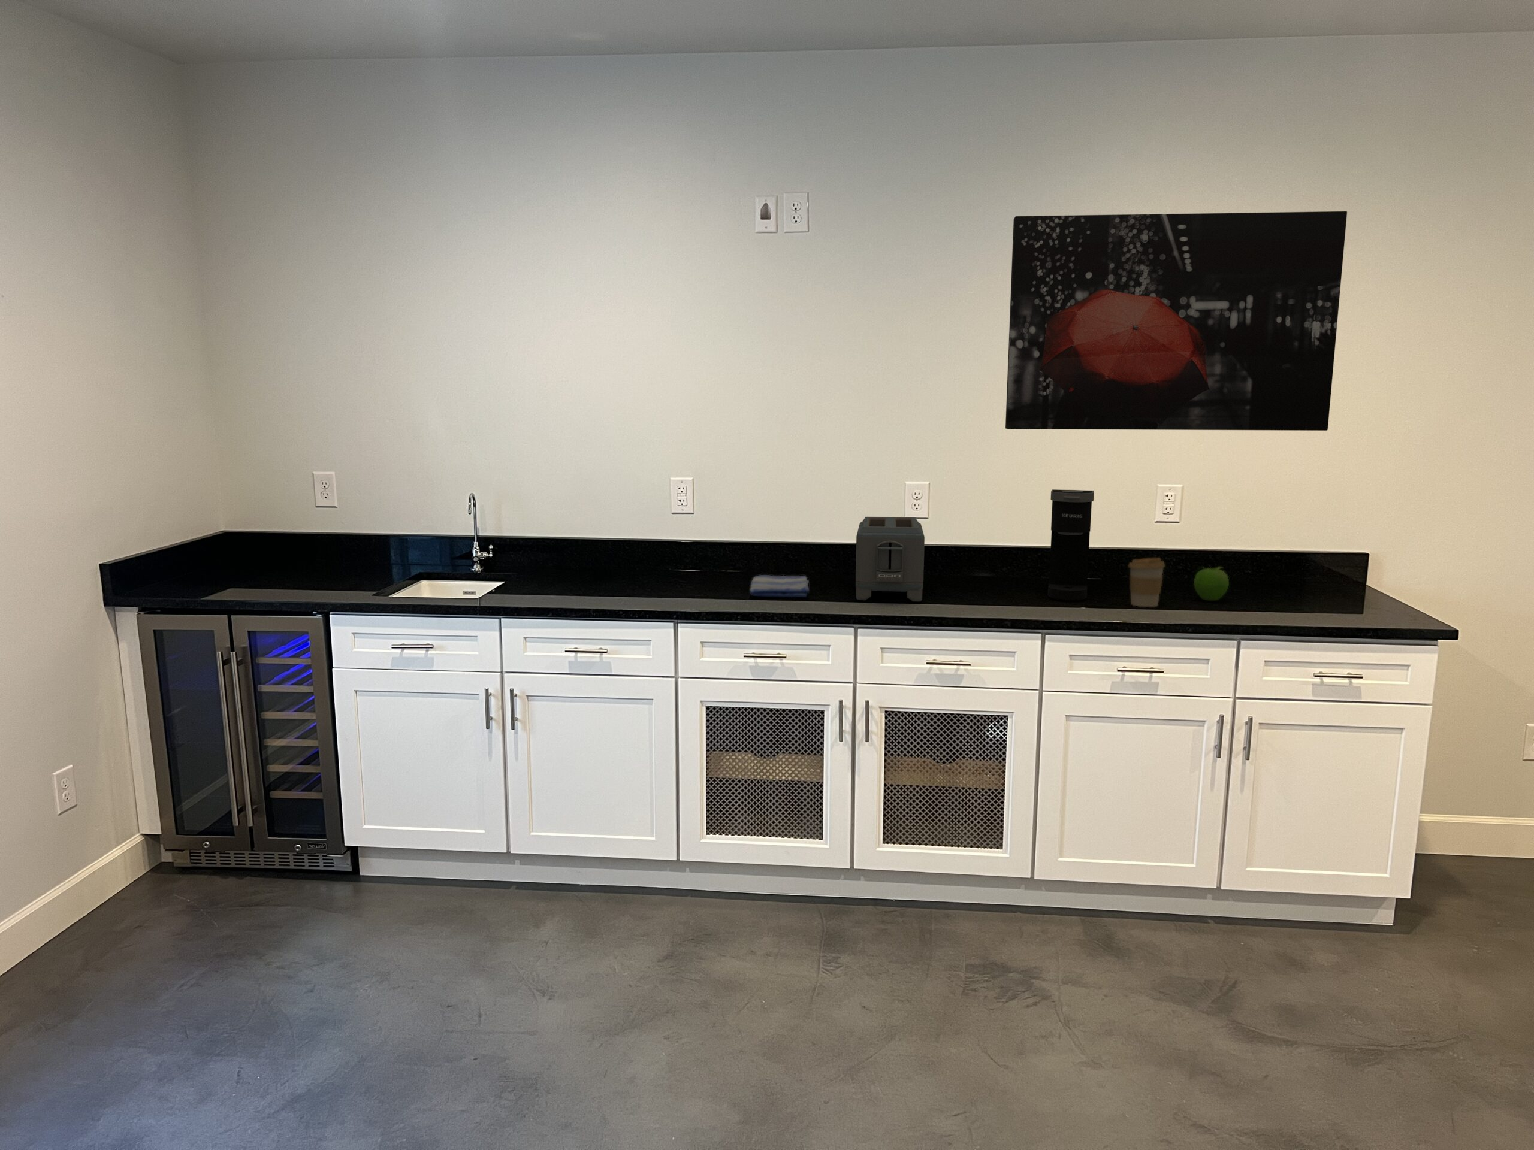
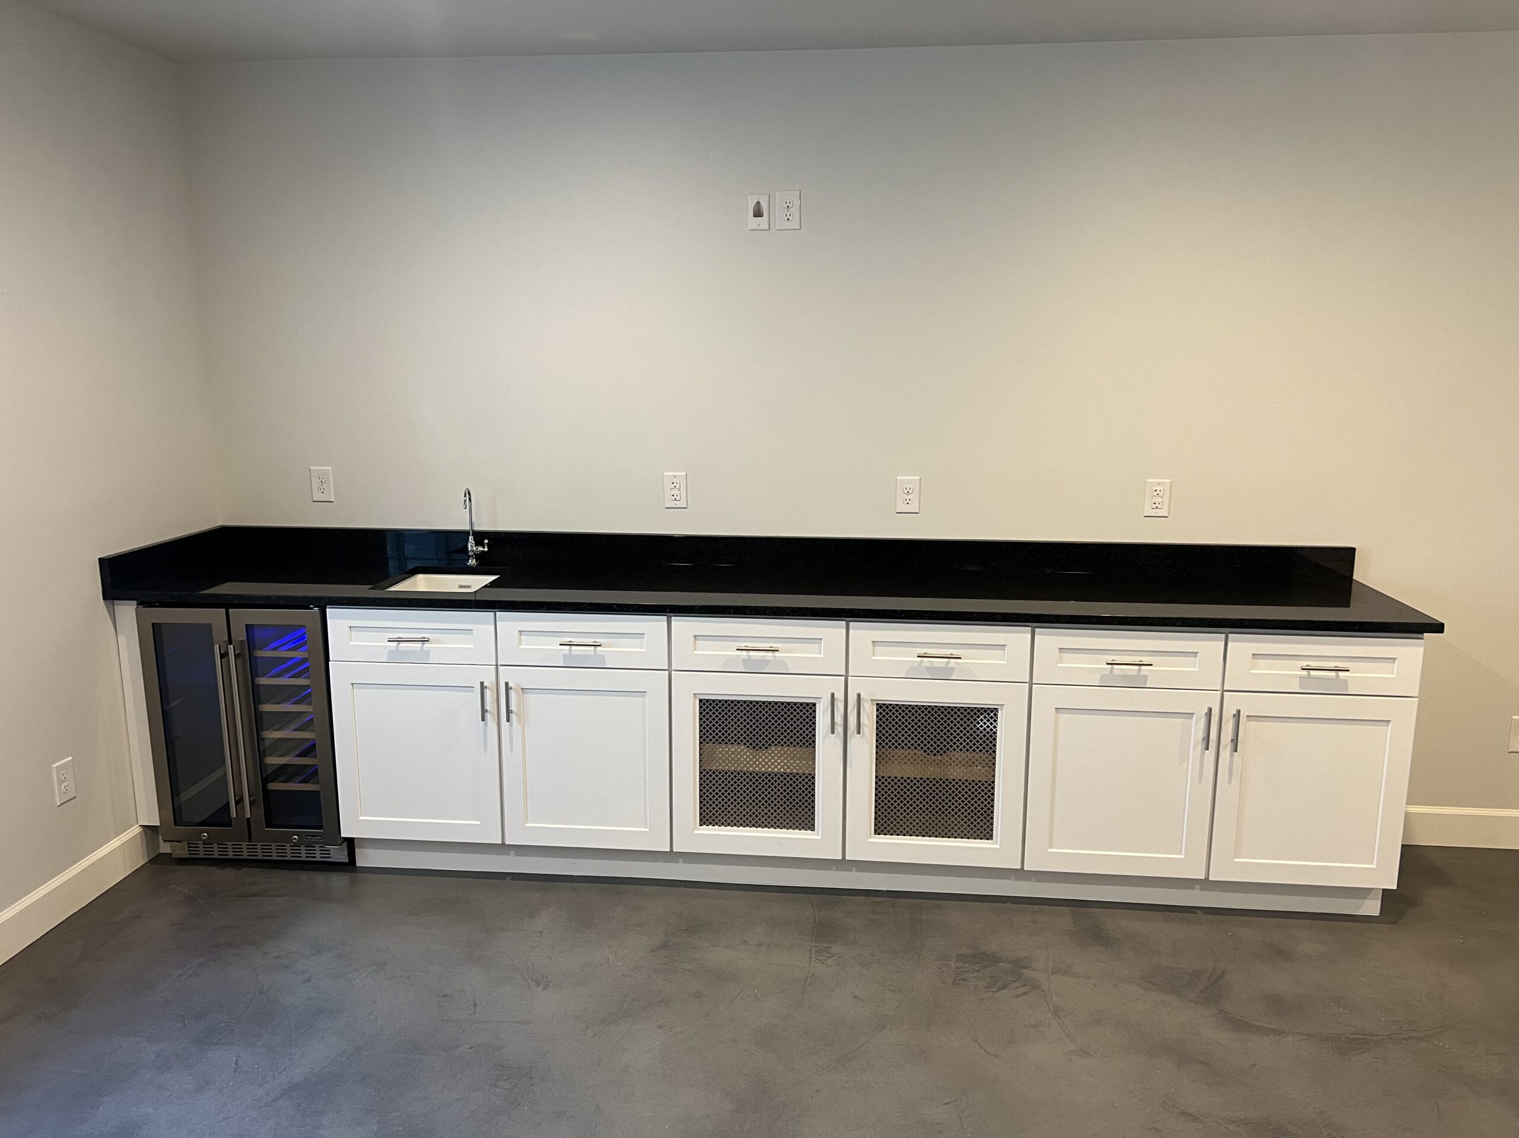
- toaster [855,516,925,602]
- fruit [1193,564,1230,602]
- coffee cup [1128,558,1166,608]
- dish towel [750,575,809,598]
- wall art [1005,211,1348,431]
- coffee maker [1047,489,1094,602]
